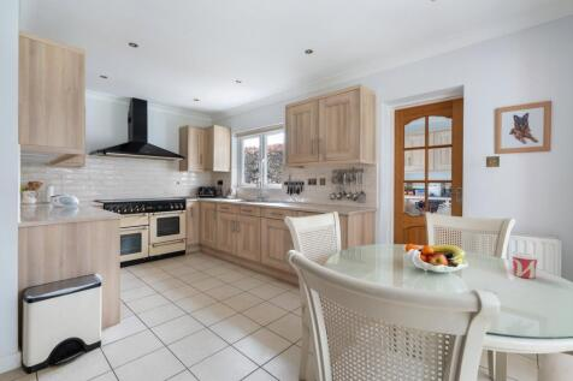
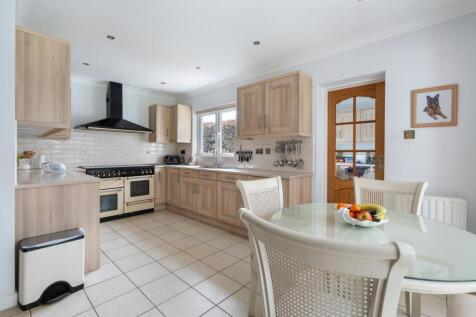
- cup [509,251,540,279]
